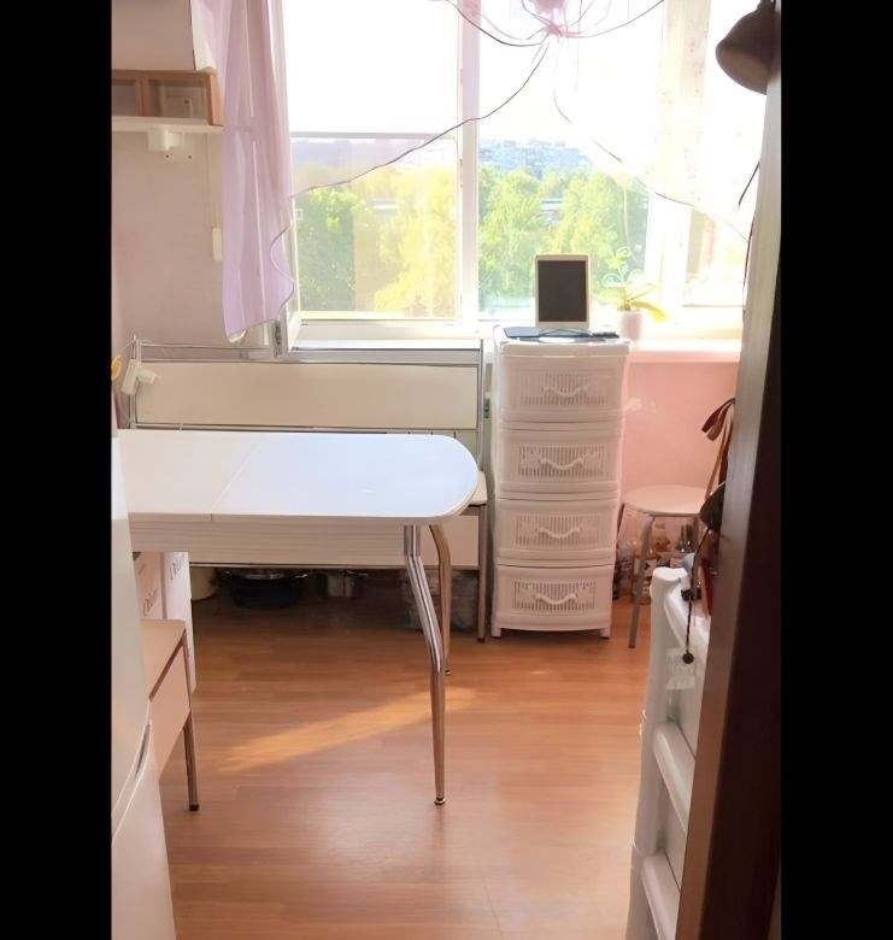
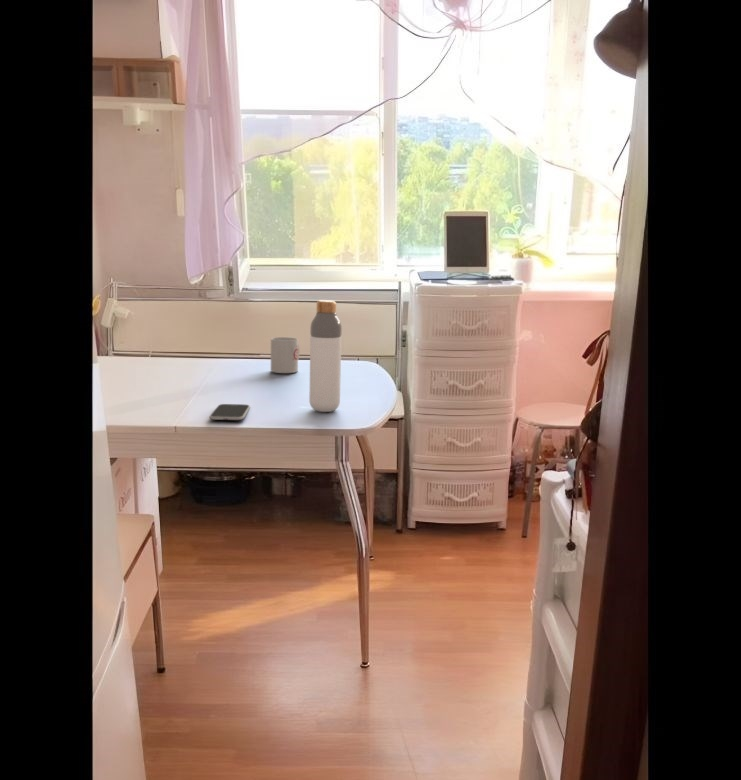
+ mug [270,336,300,374]
+ bottle [308,299,343,413]
+ smartphone [208,403,251,421]
